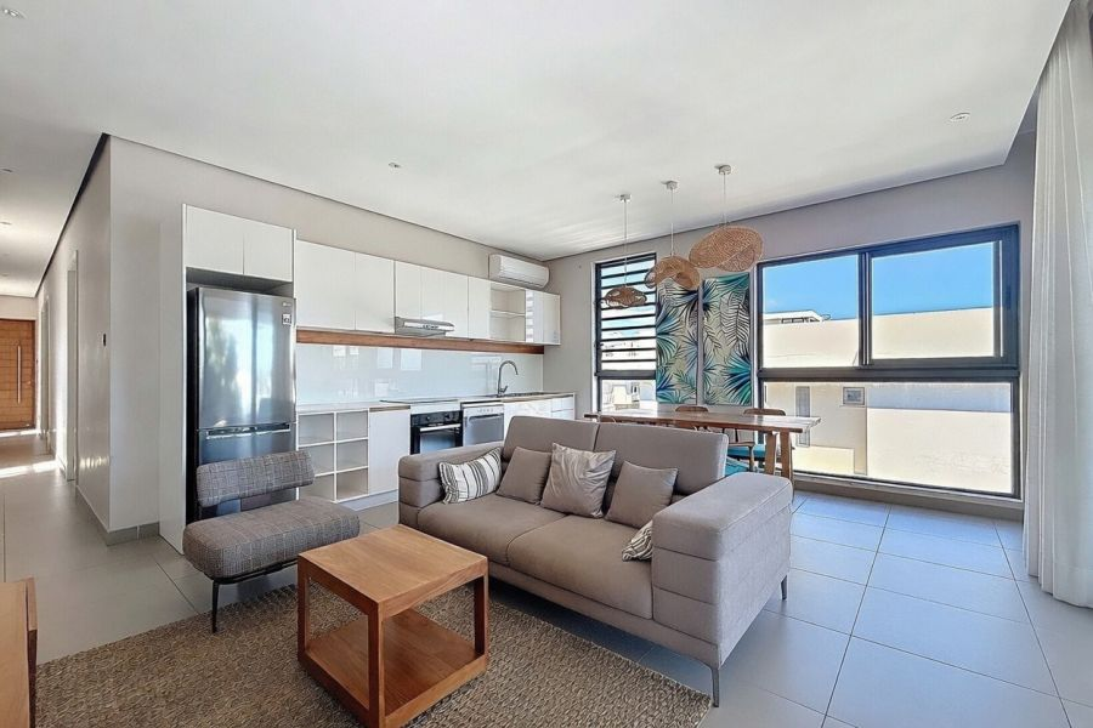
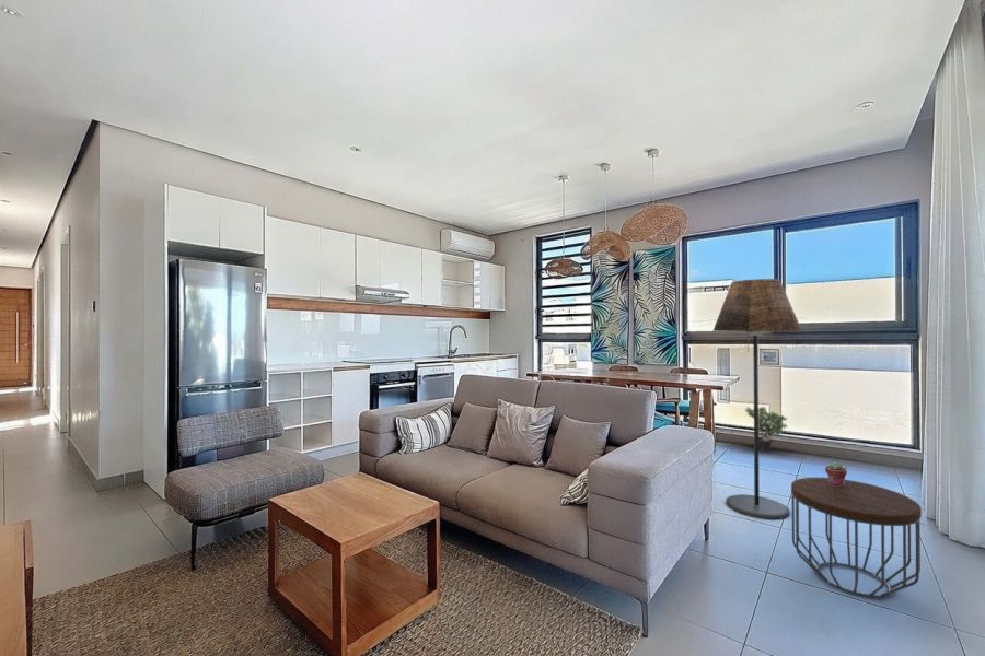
+ floor lamp [711,278,803,520]
+ potted succulent [824,461,848,485]
+ potted plant [743,406,789,452]
+ side table [790,477,923,599]
